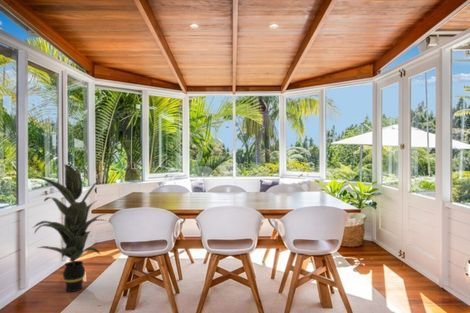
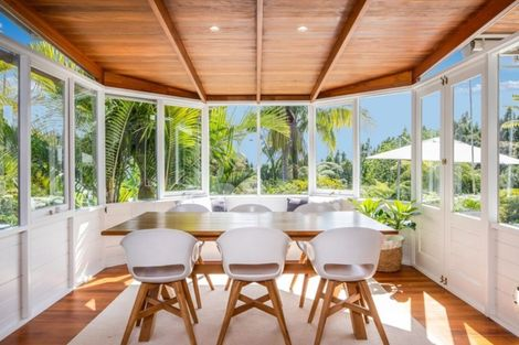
- indoor plant [30,163,107,293]
